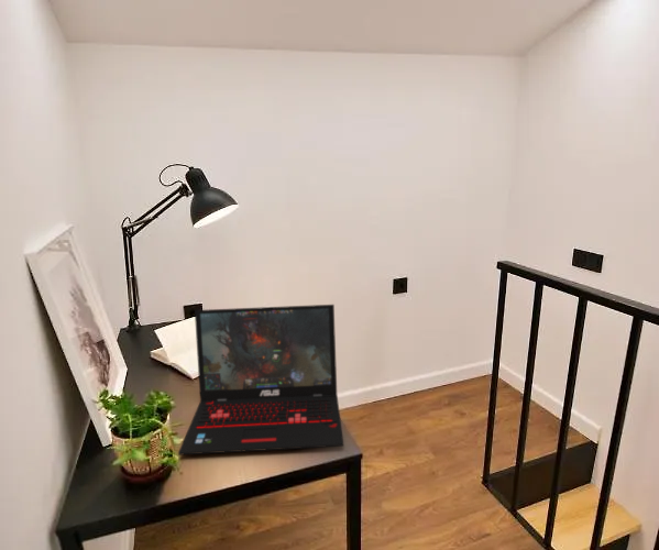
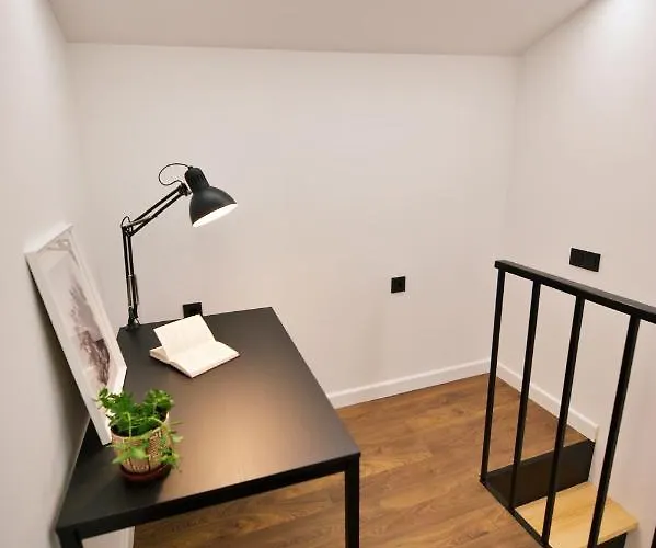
- laptop [177,304,344,457]
